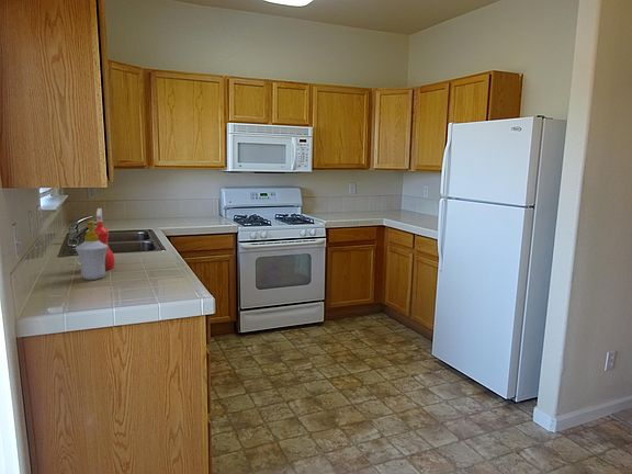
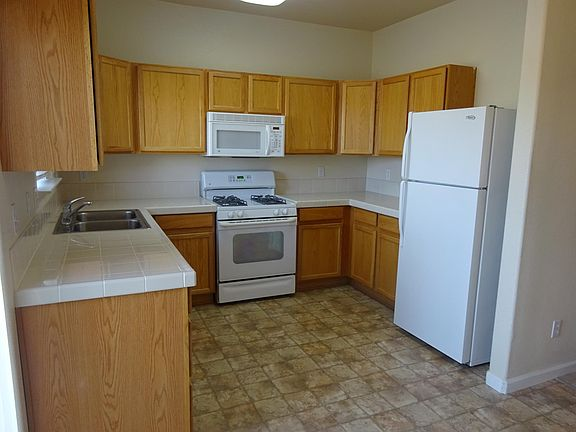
- spray bottle [93,207,116,271]
- soap bottle [75,219,108,281]
